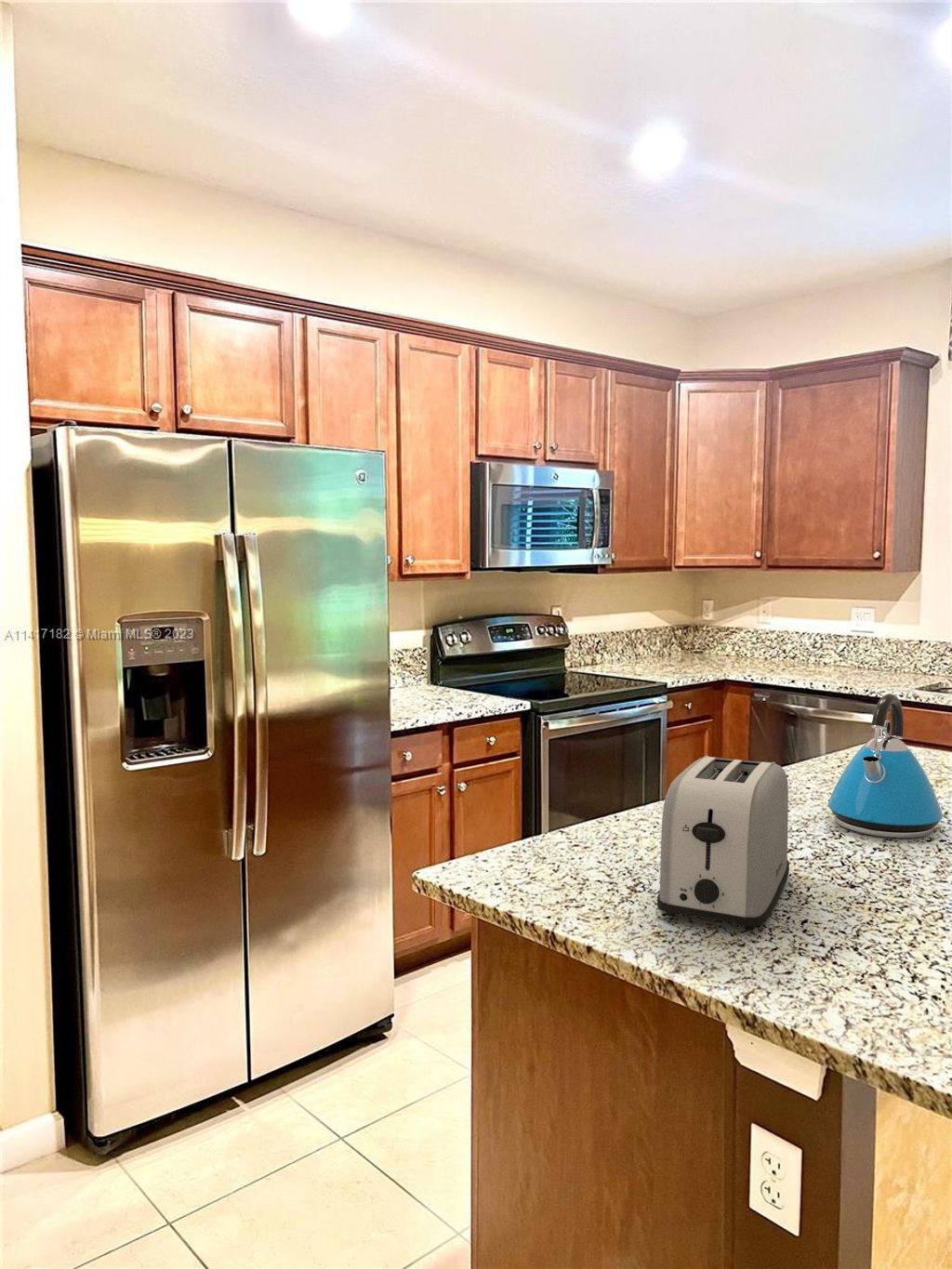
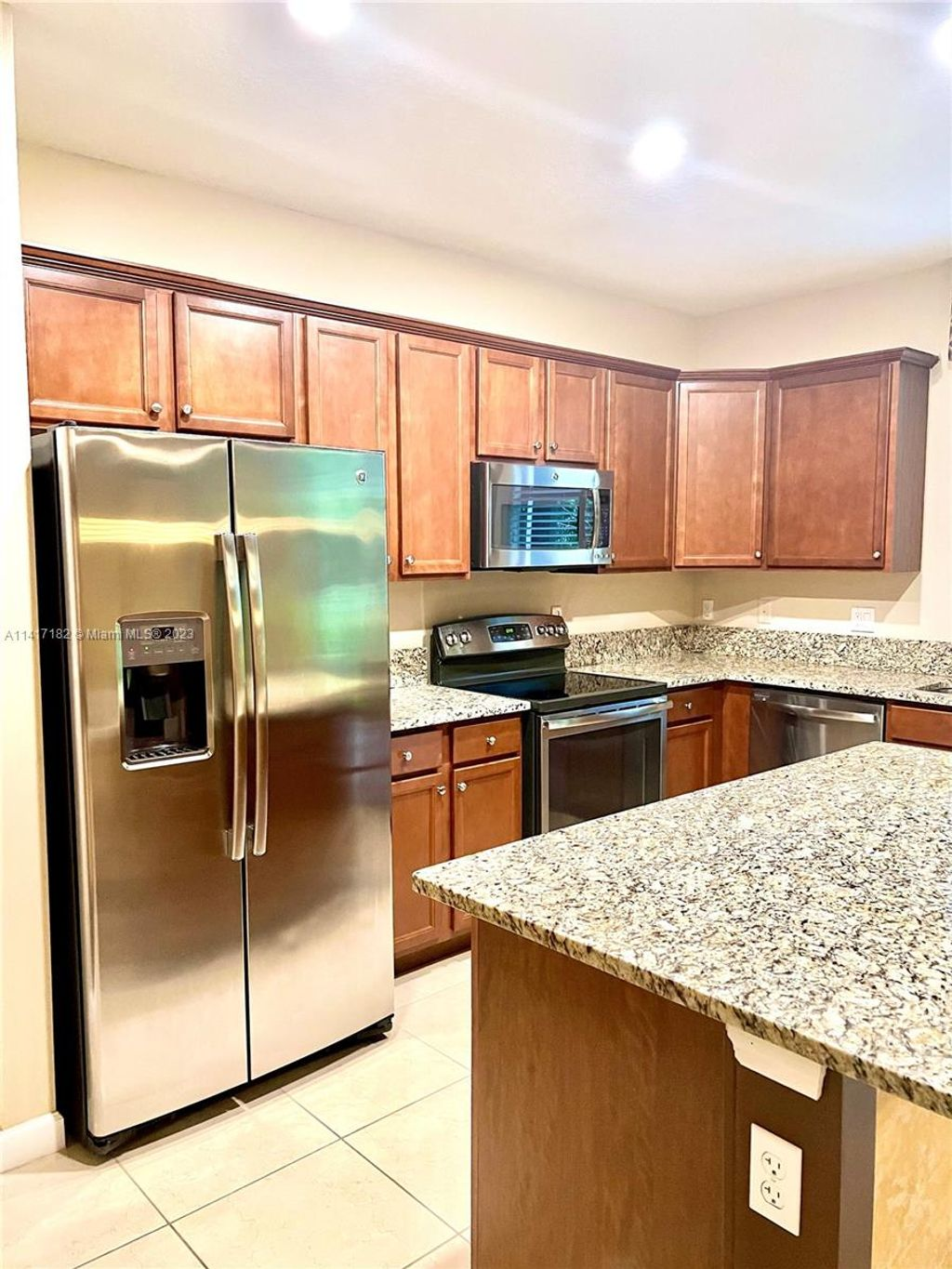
- toaster [656,755,790,932]
- kettle [827,693,944,839]
